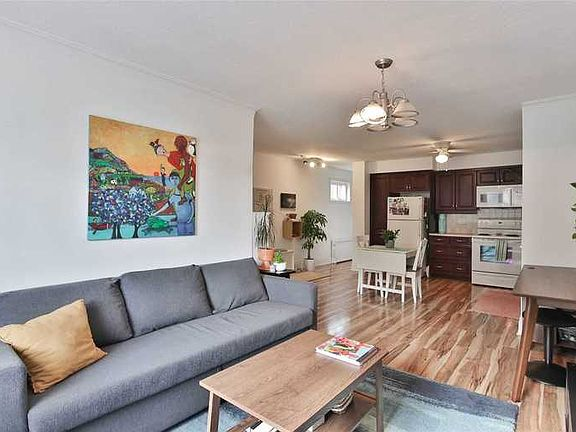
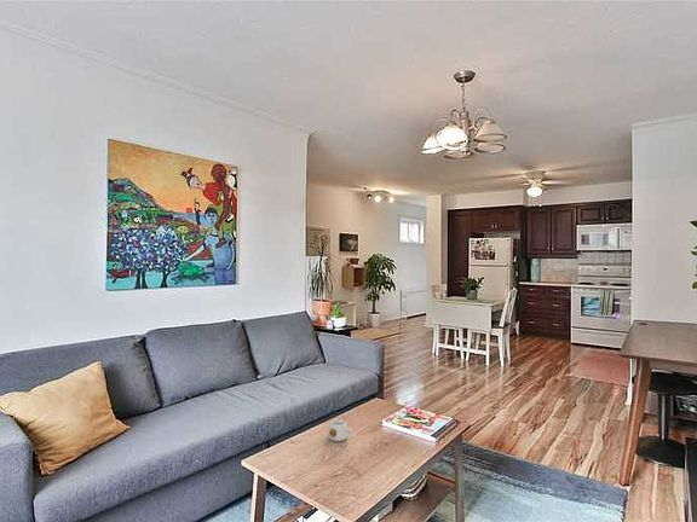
+ mug [327,419,353,442]
